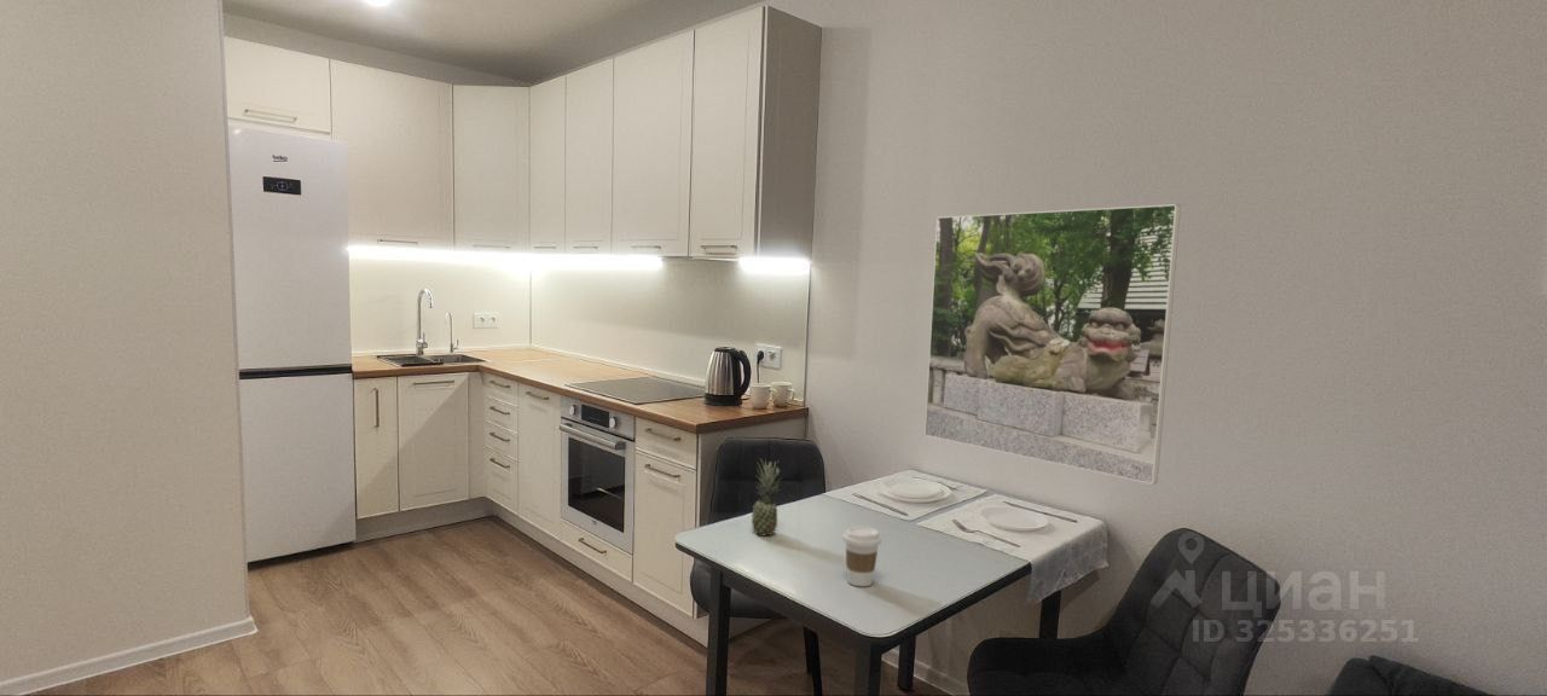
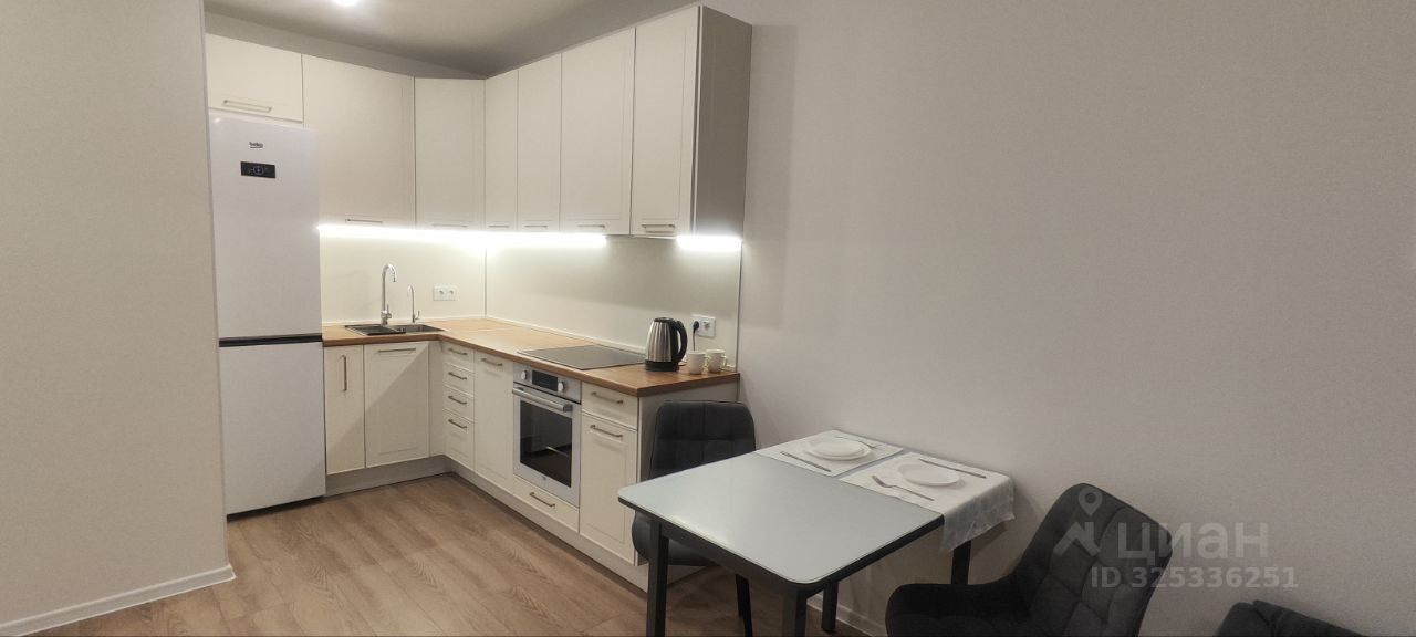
- coffee cup [841,526,883,587]
- fruit [751,458,782,536]
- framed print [923,203,1182,486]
